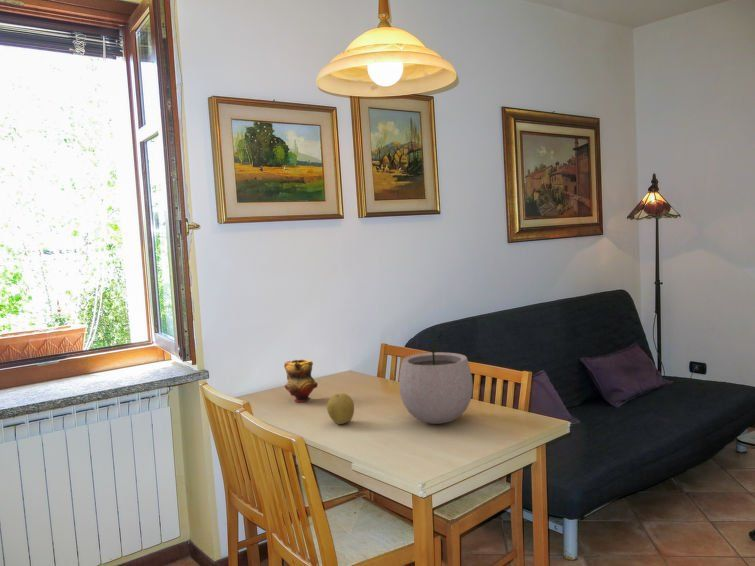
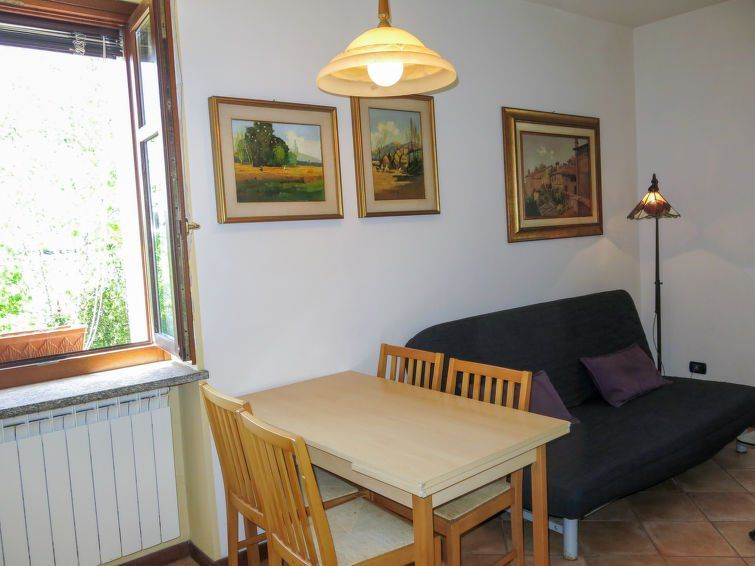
- teapot [283,358,319,403]
- plant pot [398,330,474,425]
- fruit [326,392,355,425]
